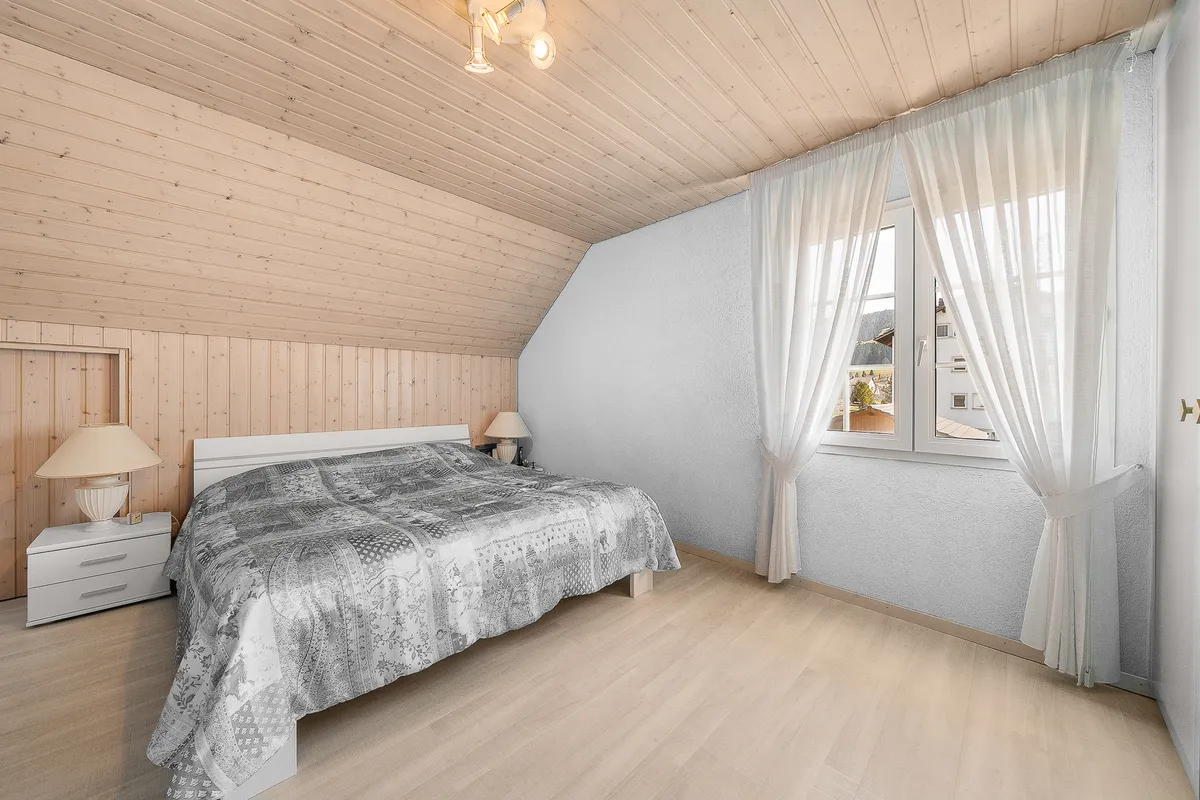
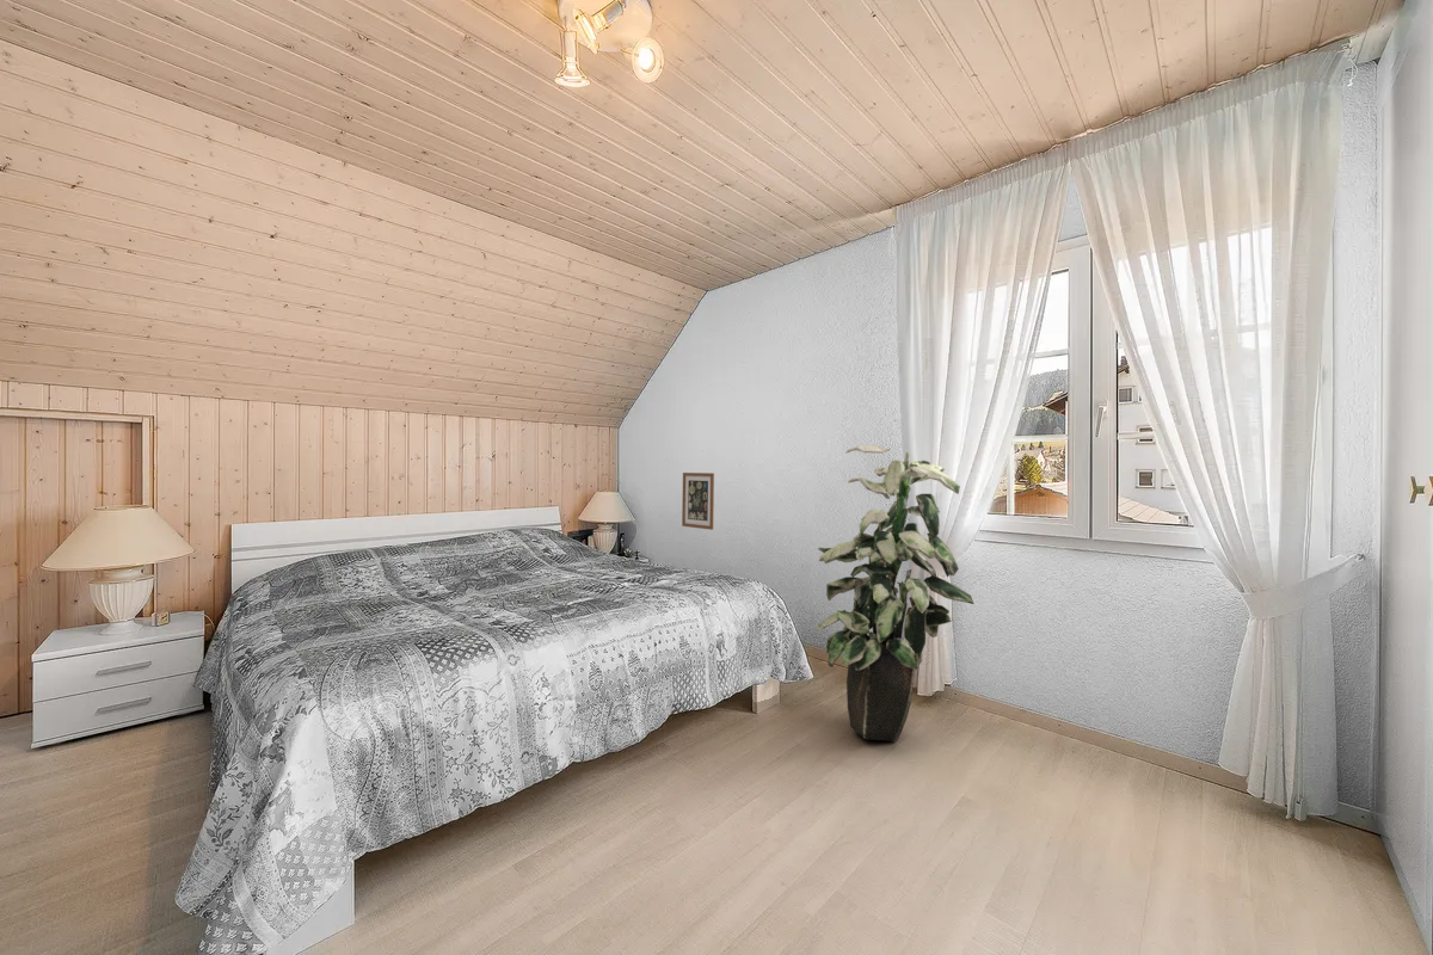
+ wall art [681,472,715,531]
+ indoor plant [816,444,976,743]
